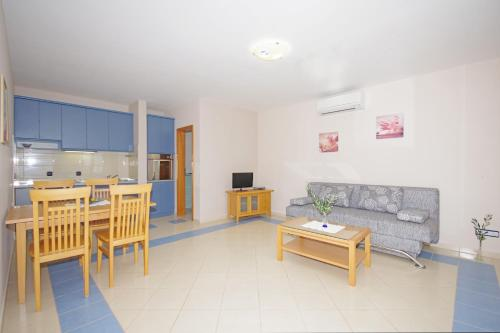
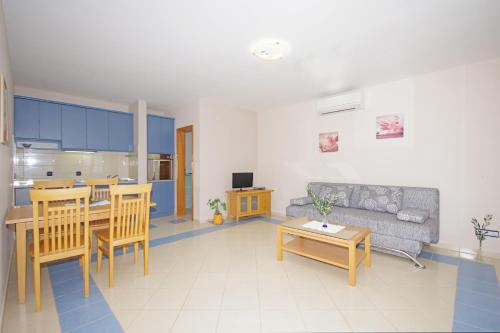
+ house plant [206,197,227,226]
